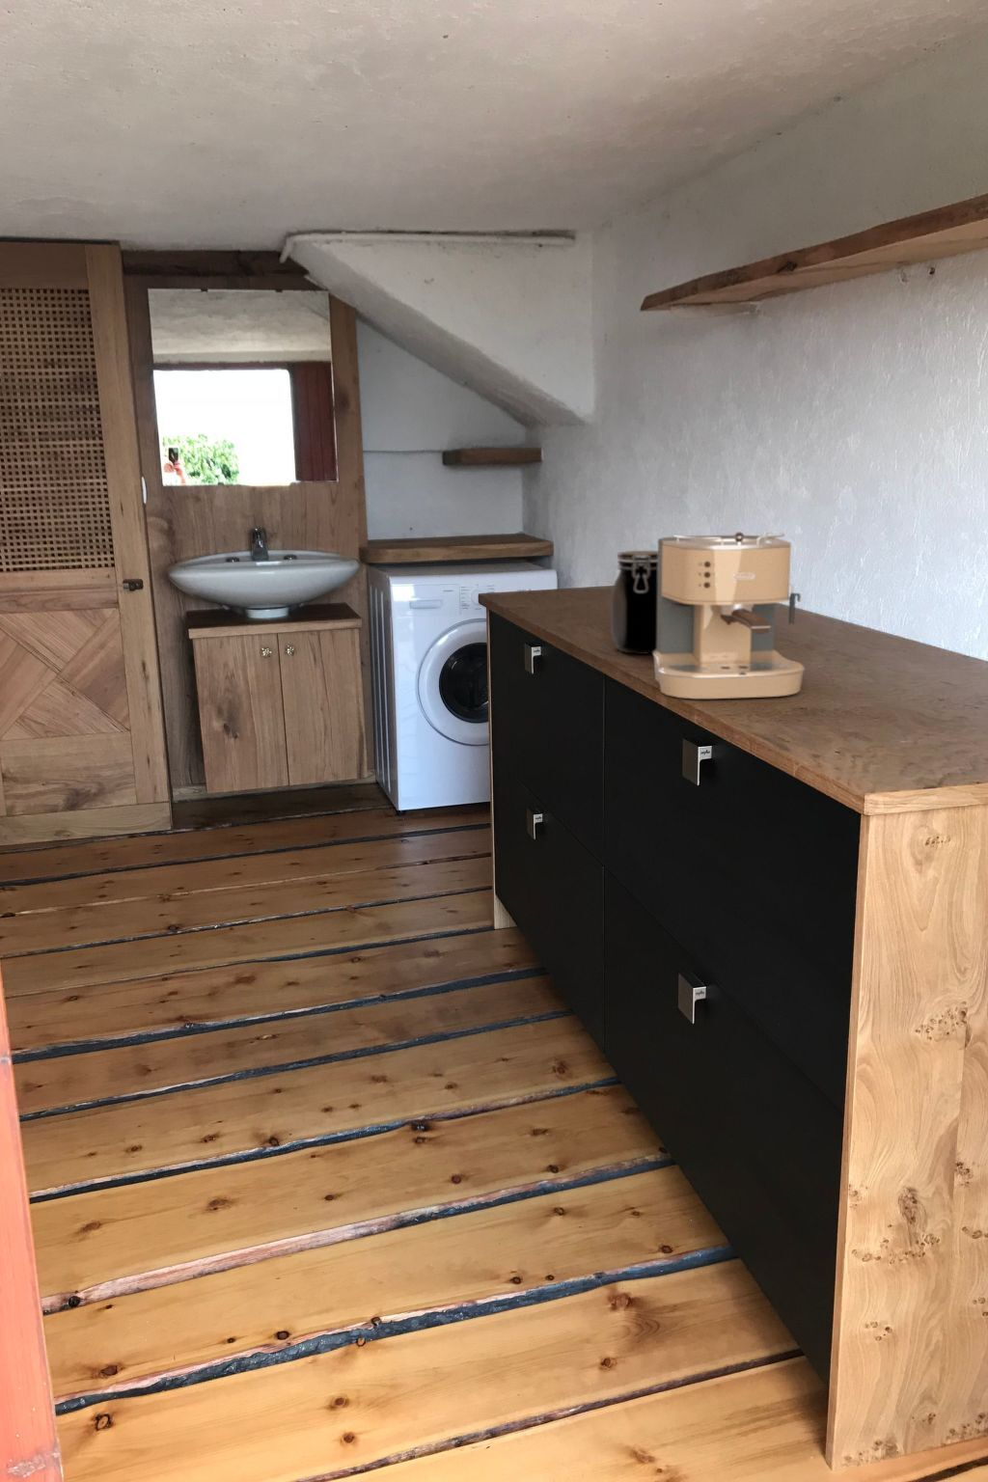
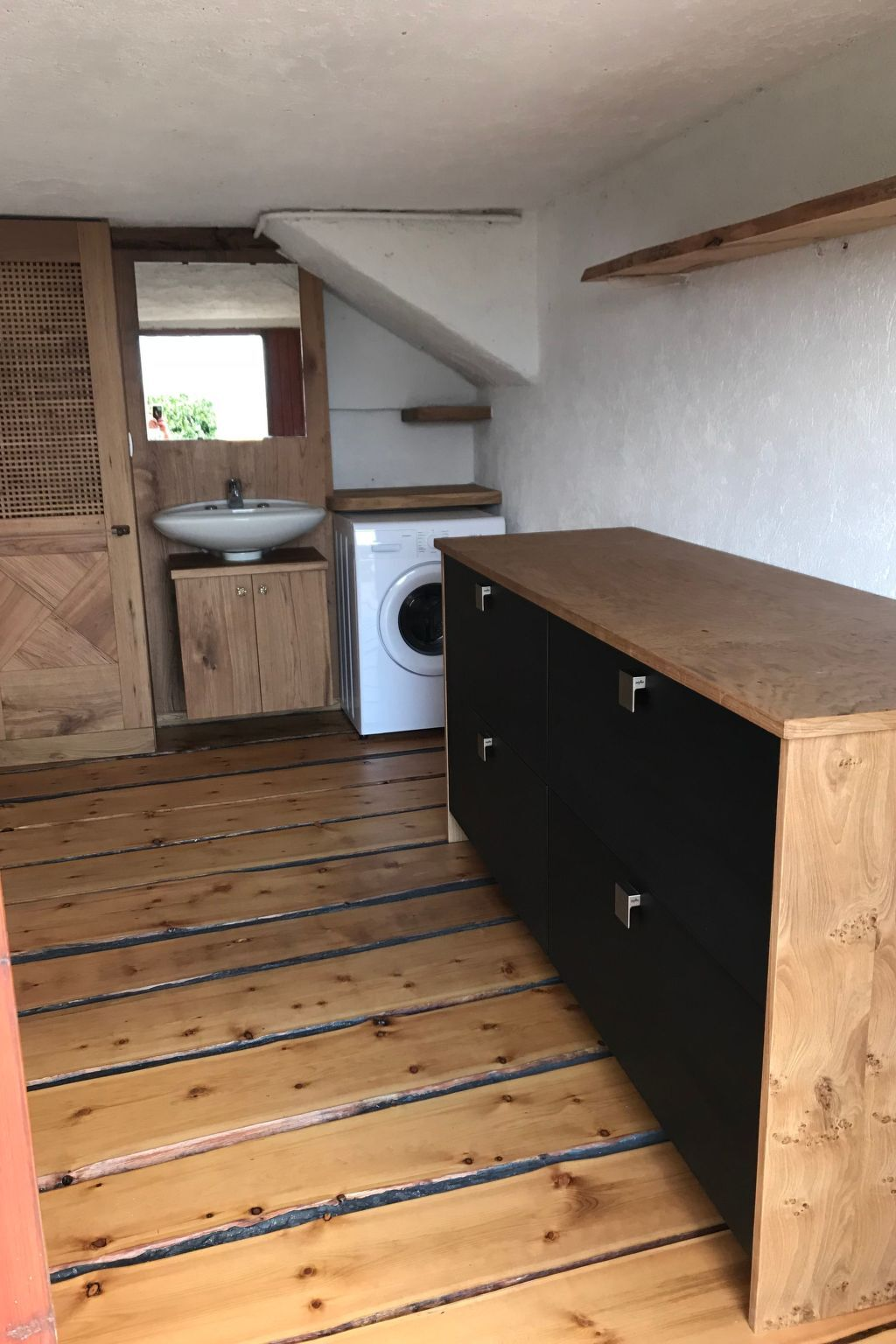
- coffee maker [652,530,806,699]
- jar [610,550,658,655]
